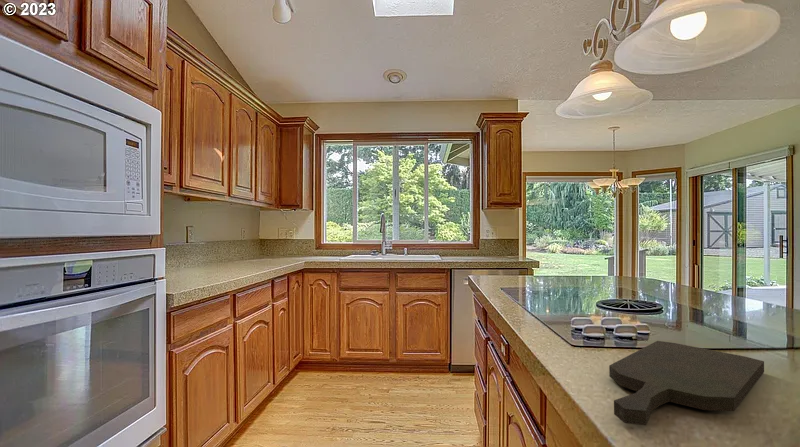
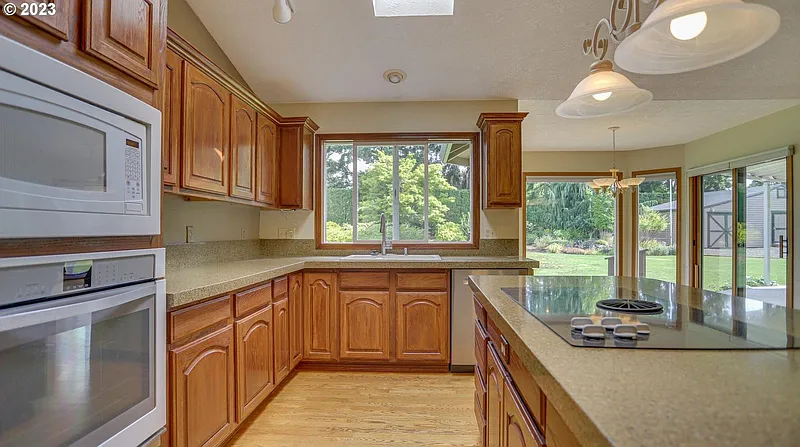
- cutting board [608,340,765,426]
